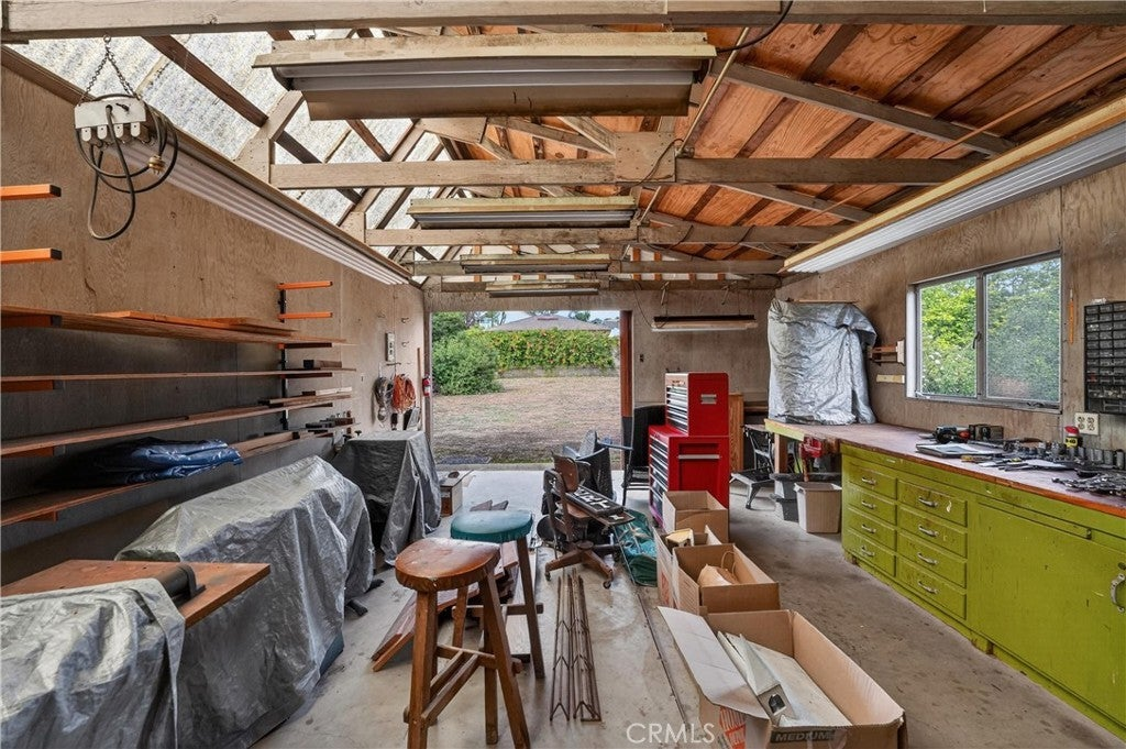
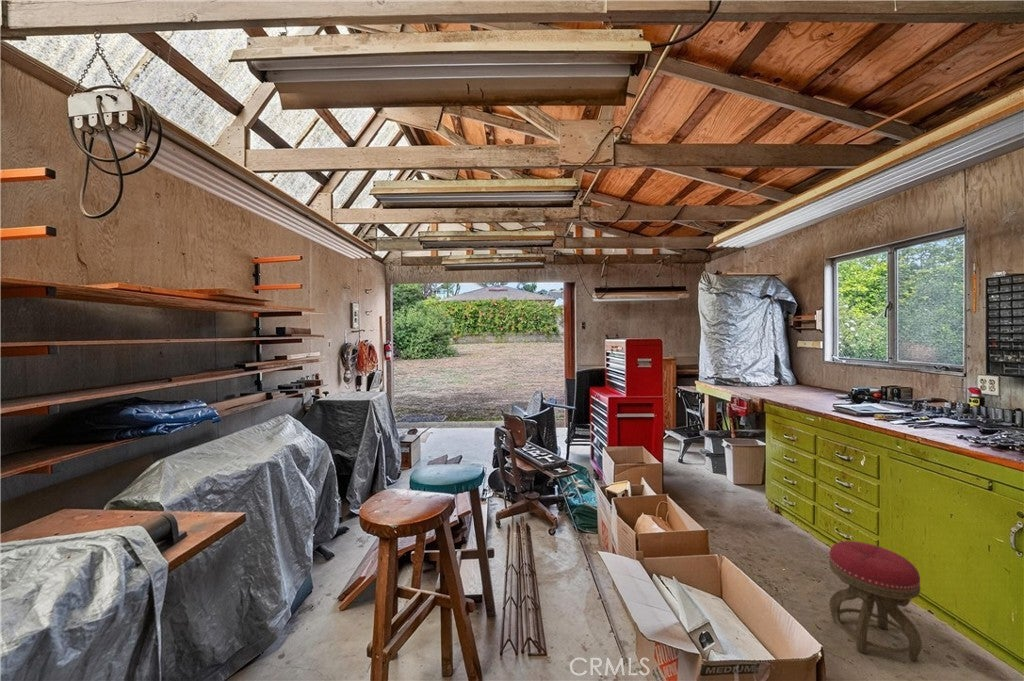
+ stool [828,540,923,662]
